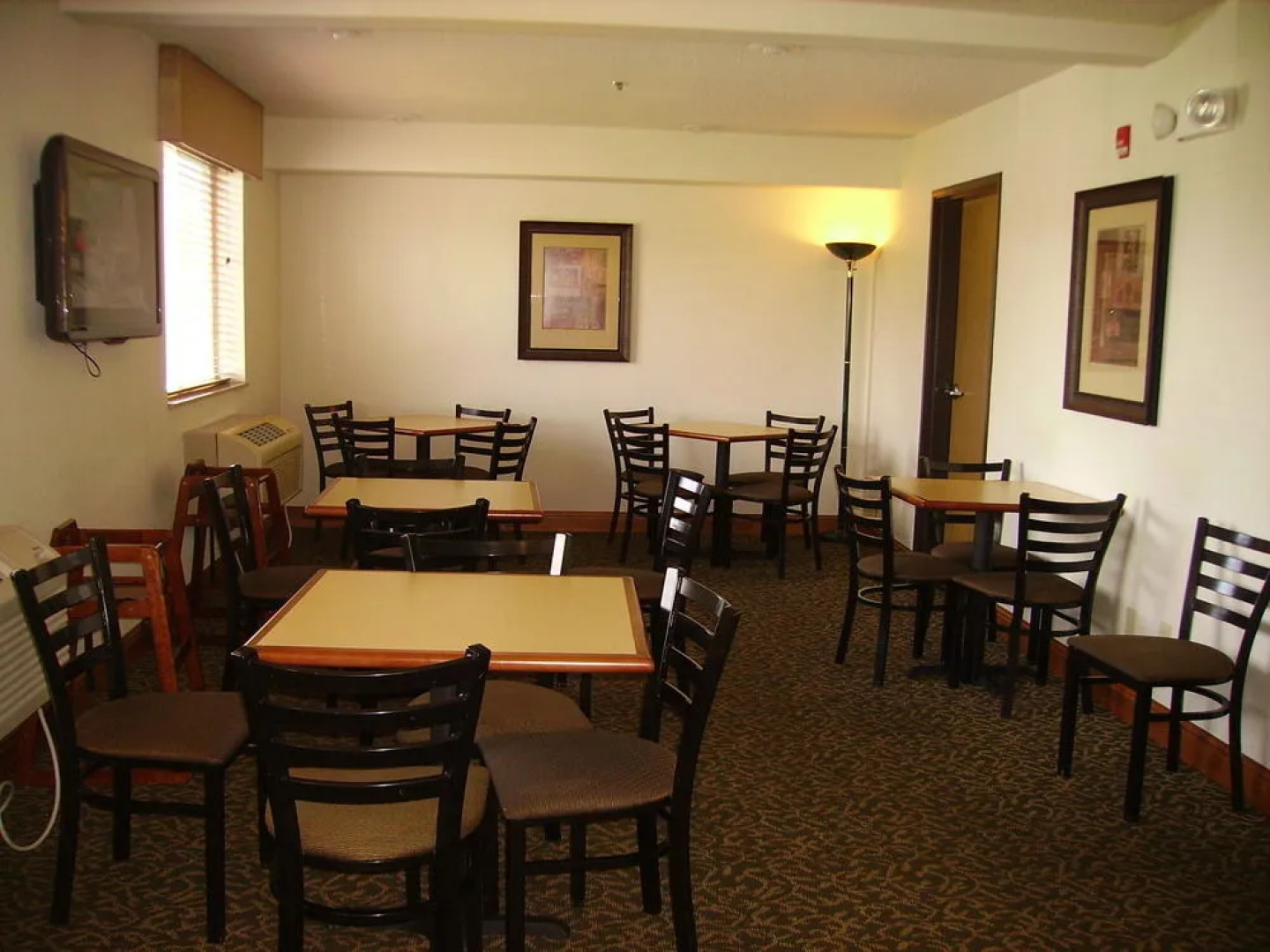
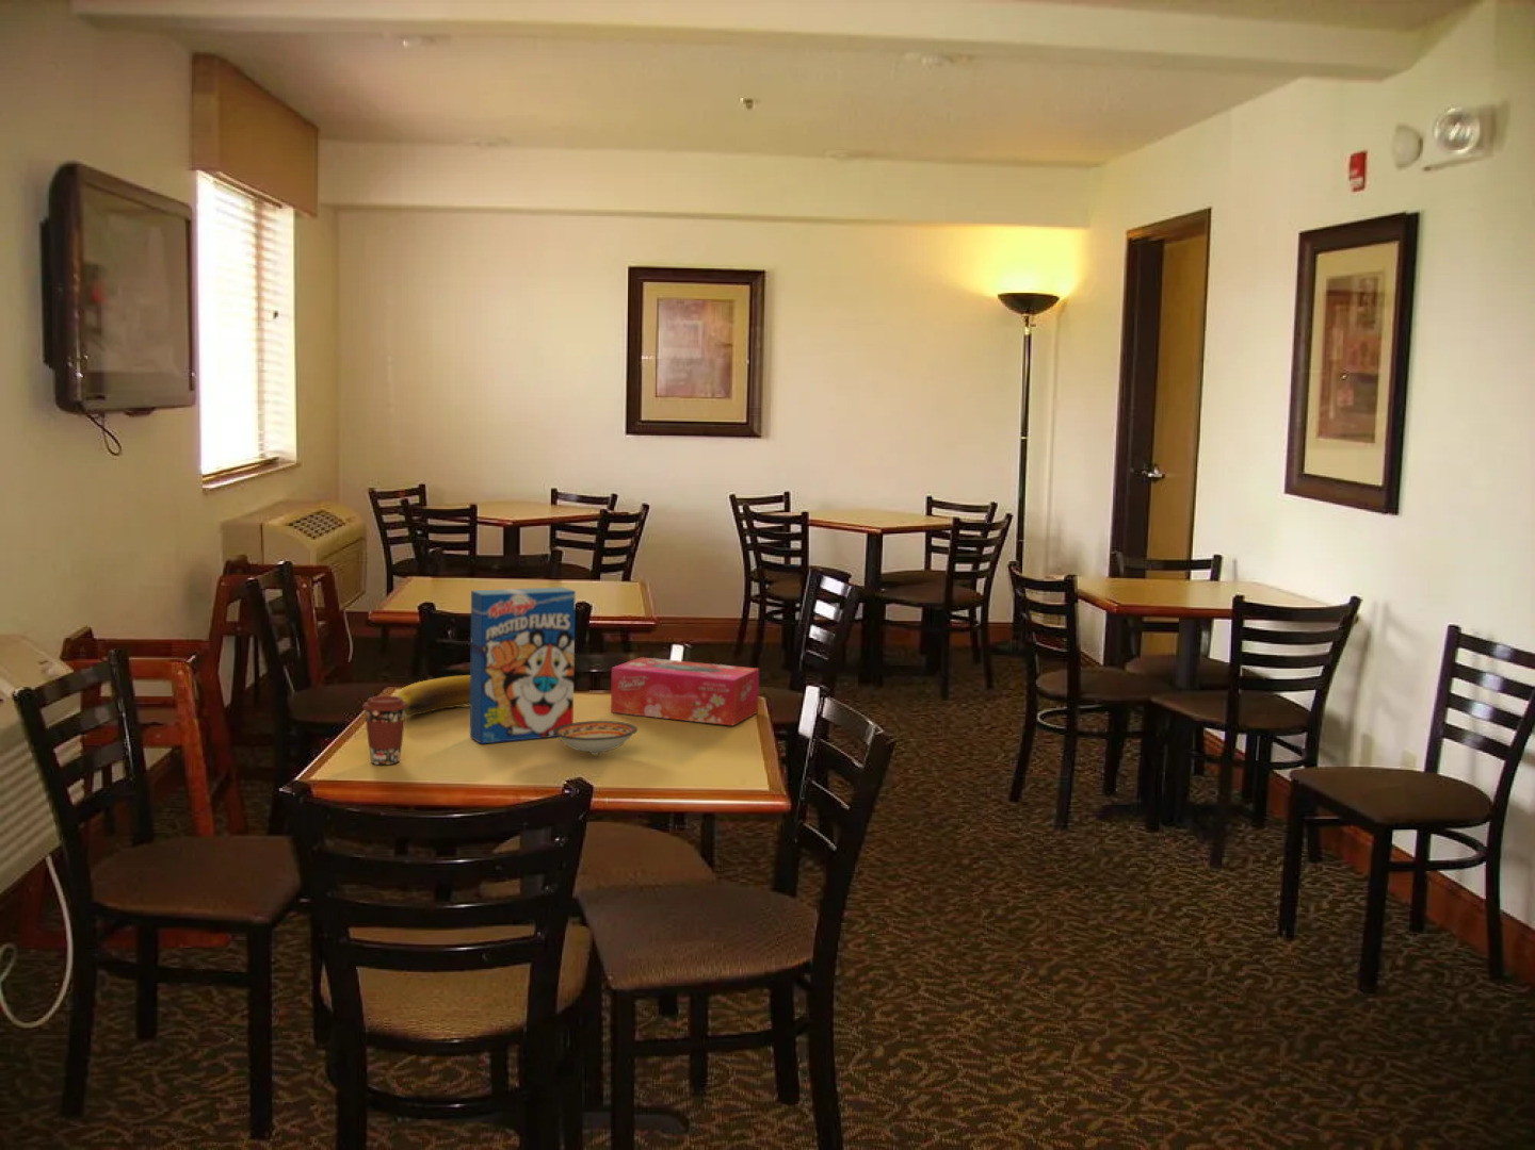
+ tissue box [609,656,760,726]
+ banana [394,674,470,715]
+ coffee cup [361,695,409,766]
+ cereal box [469,587,577,744]
+ bowl [554,720,638,756]
